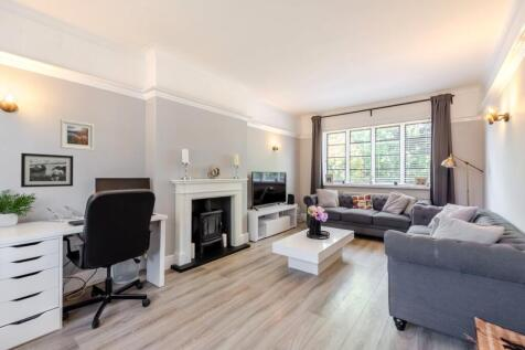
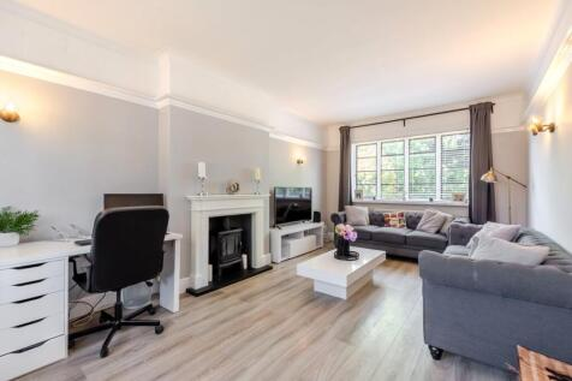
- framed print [60,118,95,151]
- picture frame [20,152,74,189]
